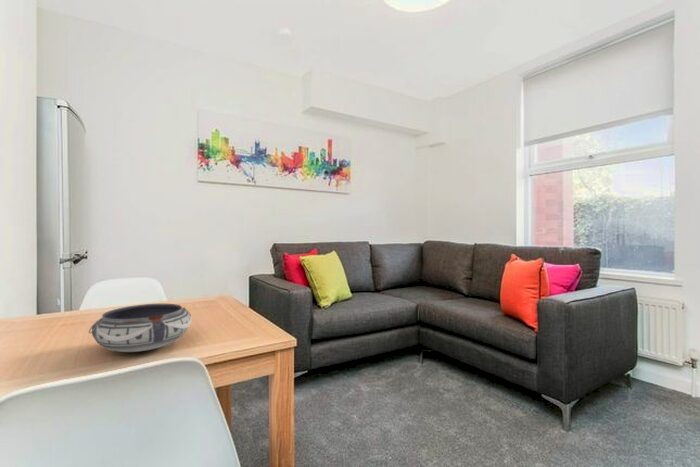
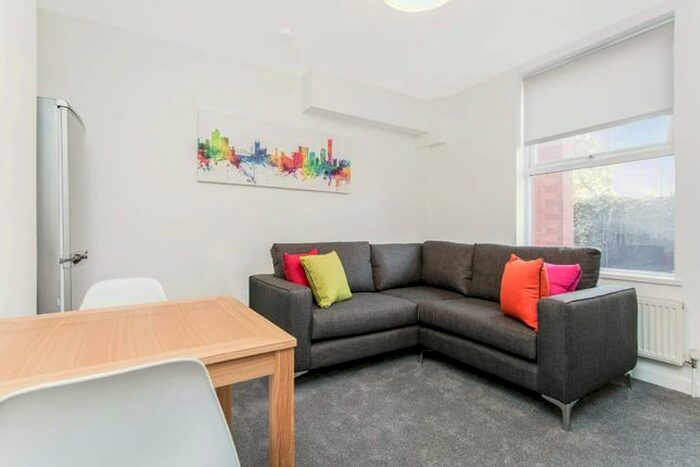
- bowl [88,303,193,353]
